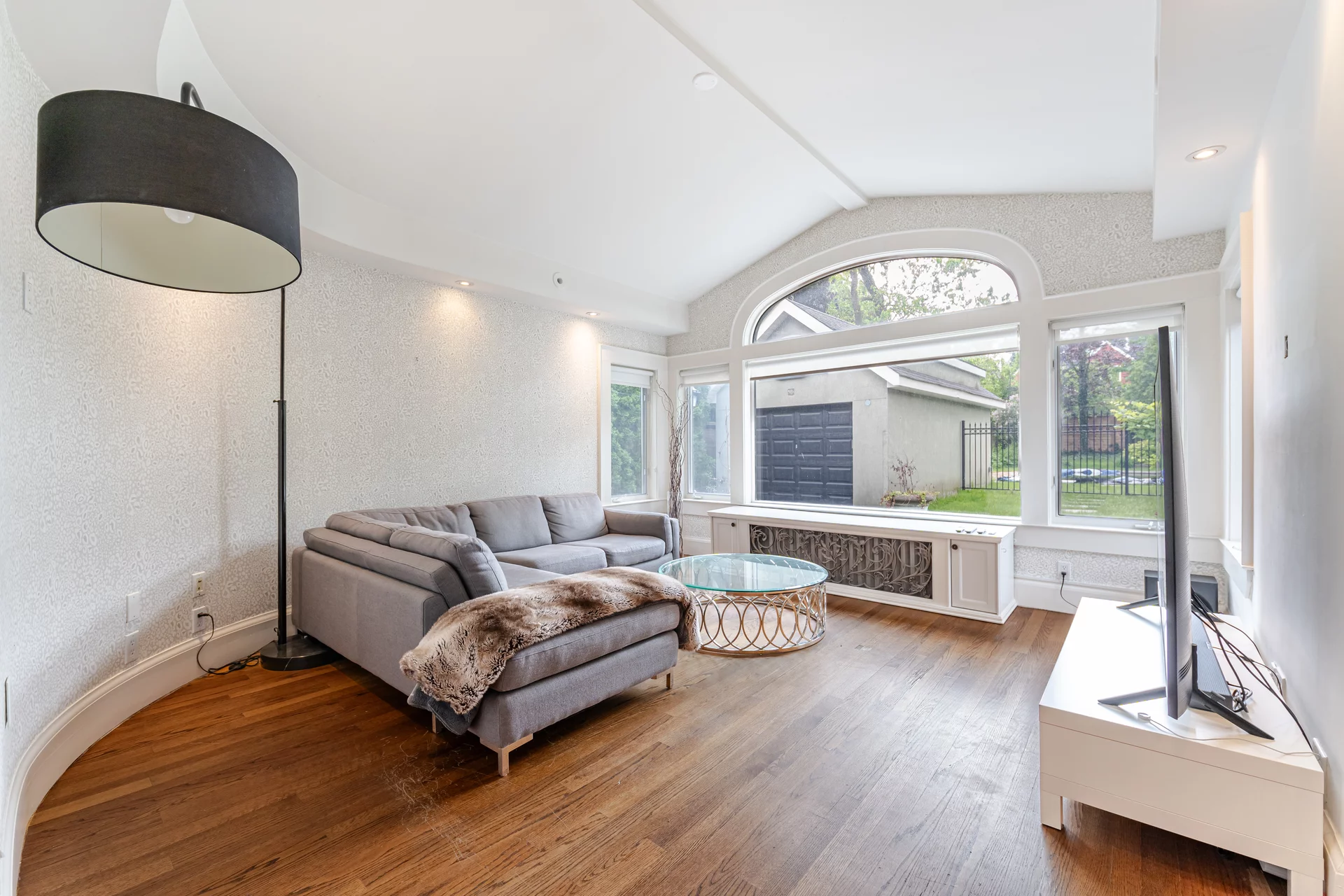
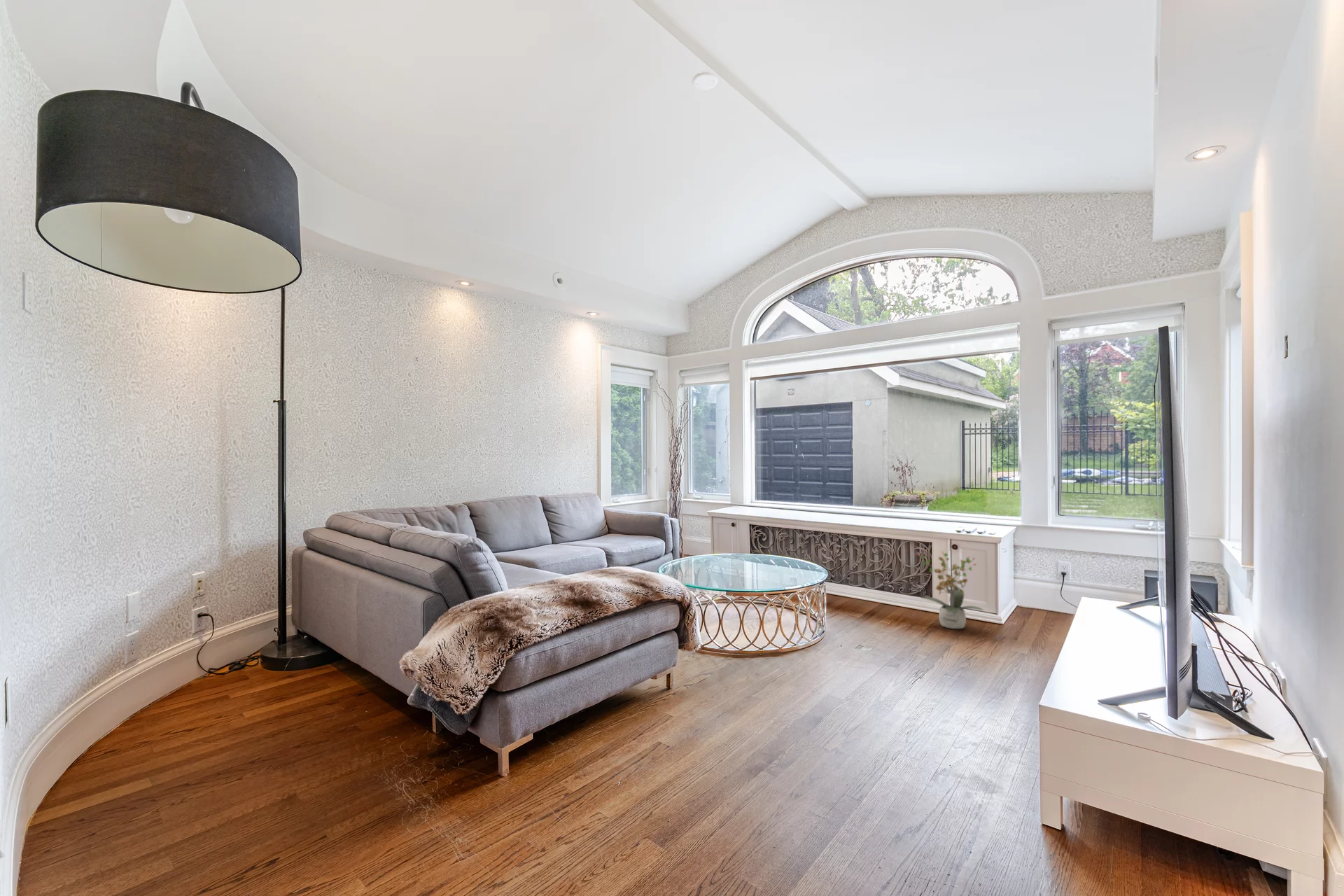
+ potted plant [916,551,984,629]
